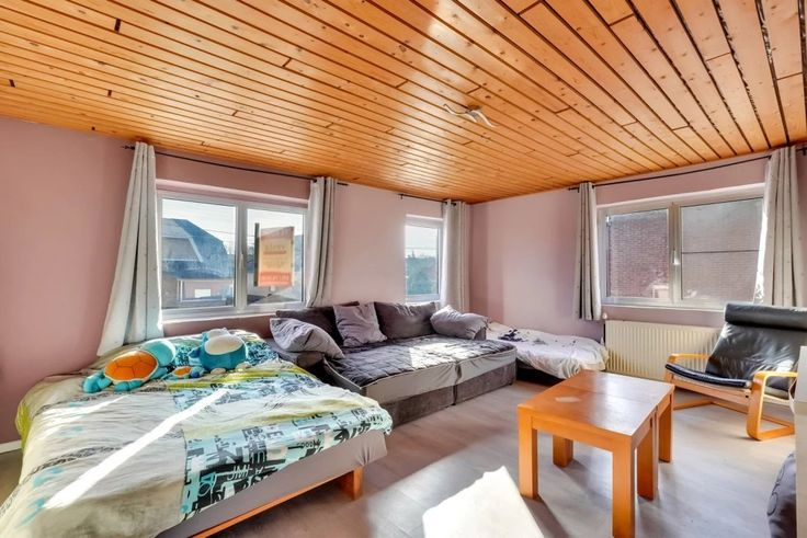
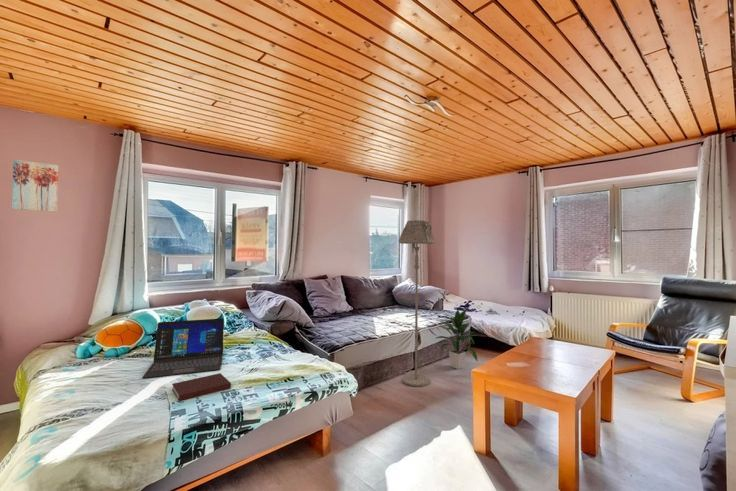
+ floor lamp [398,219,436,387]
+ indoor plant [434,307,479,370]
+ laptop [141,317,225,379]
+ wall art [11,158,59,213]
+ notebook [171,372,232,402]
